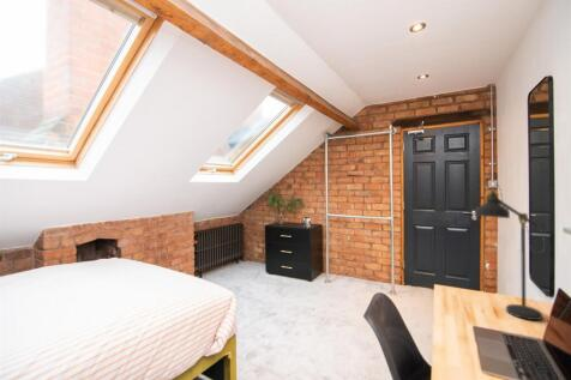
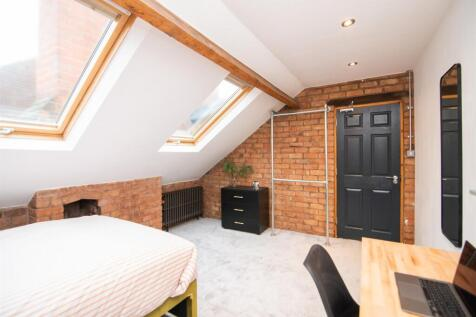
- desk lamp [473,183,546,321]
